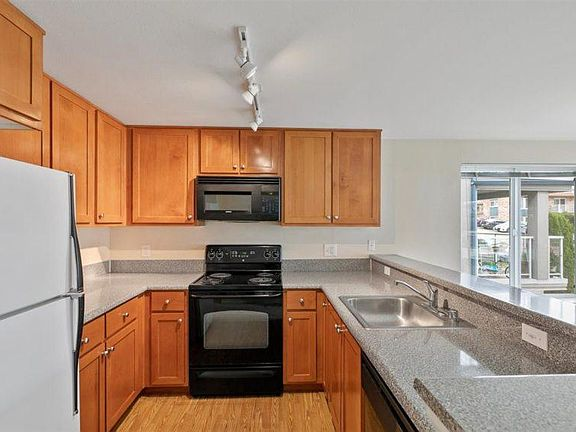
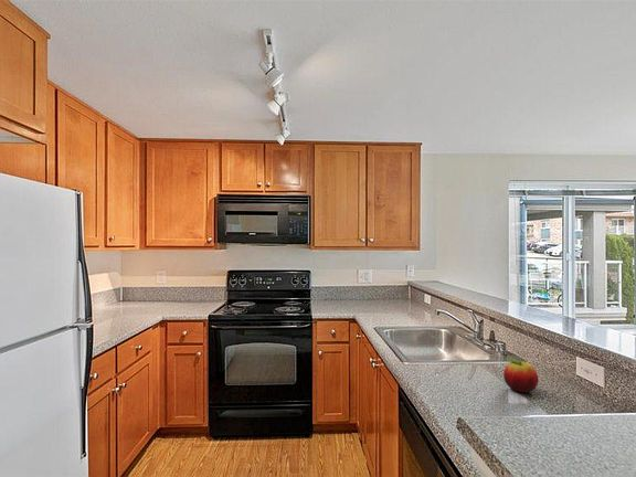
+ fruit [502,358,540,393]
